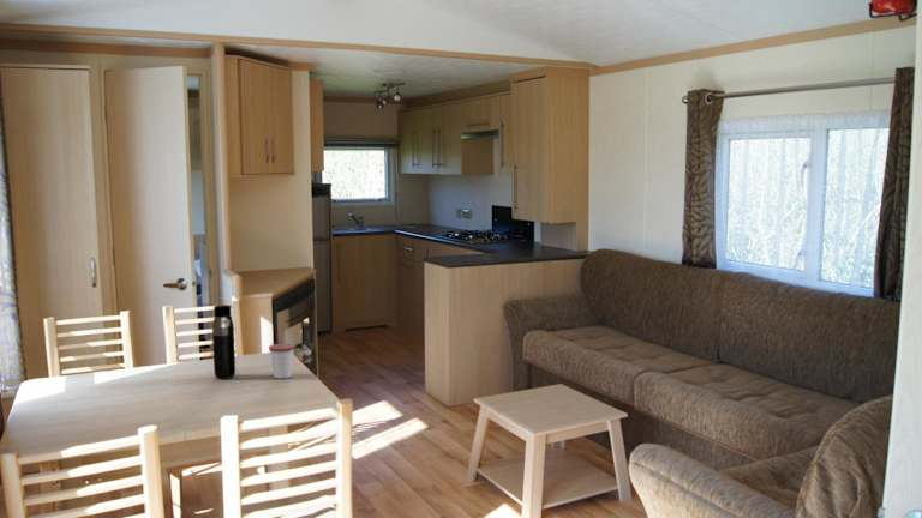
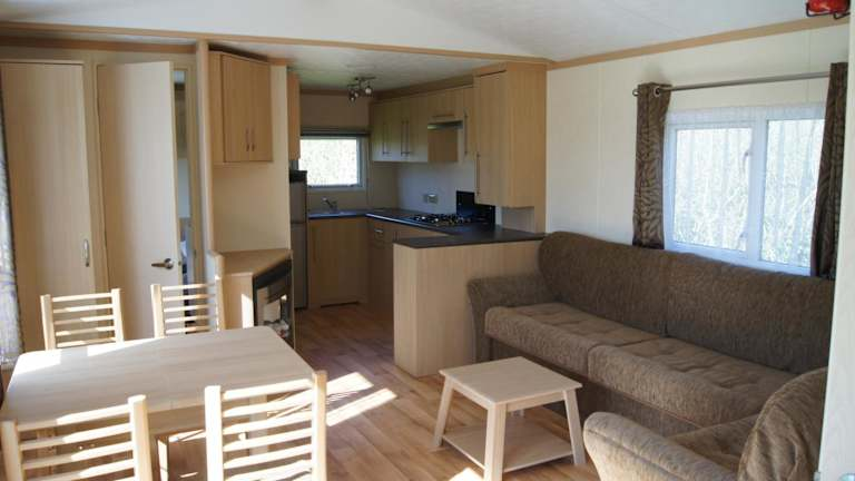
- water bottle [211,303,237,380]
- cup [268,337,297,380]
